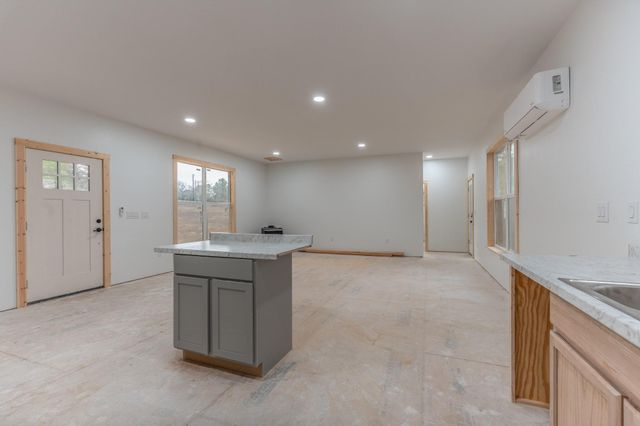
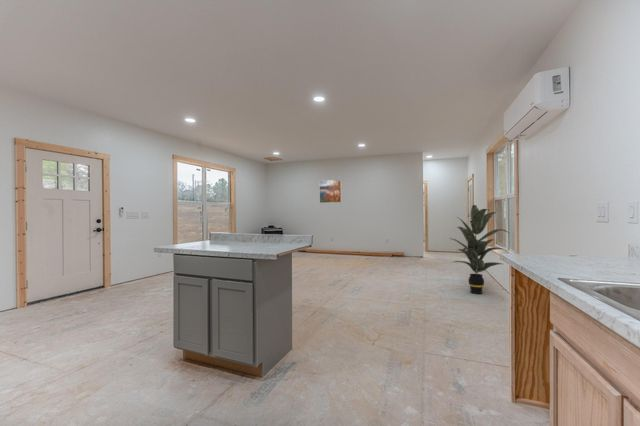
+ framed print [319,179,342,204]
+ indoor plant [448,204,510,295]
